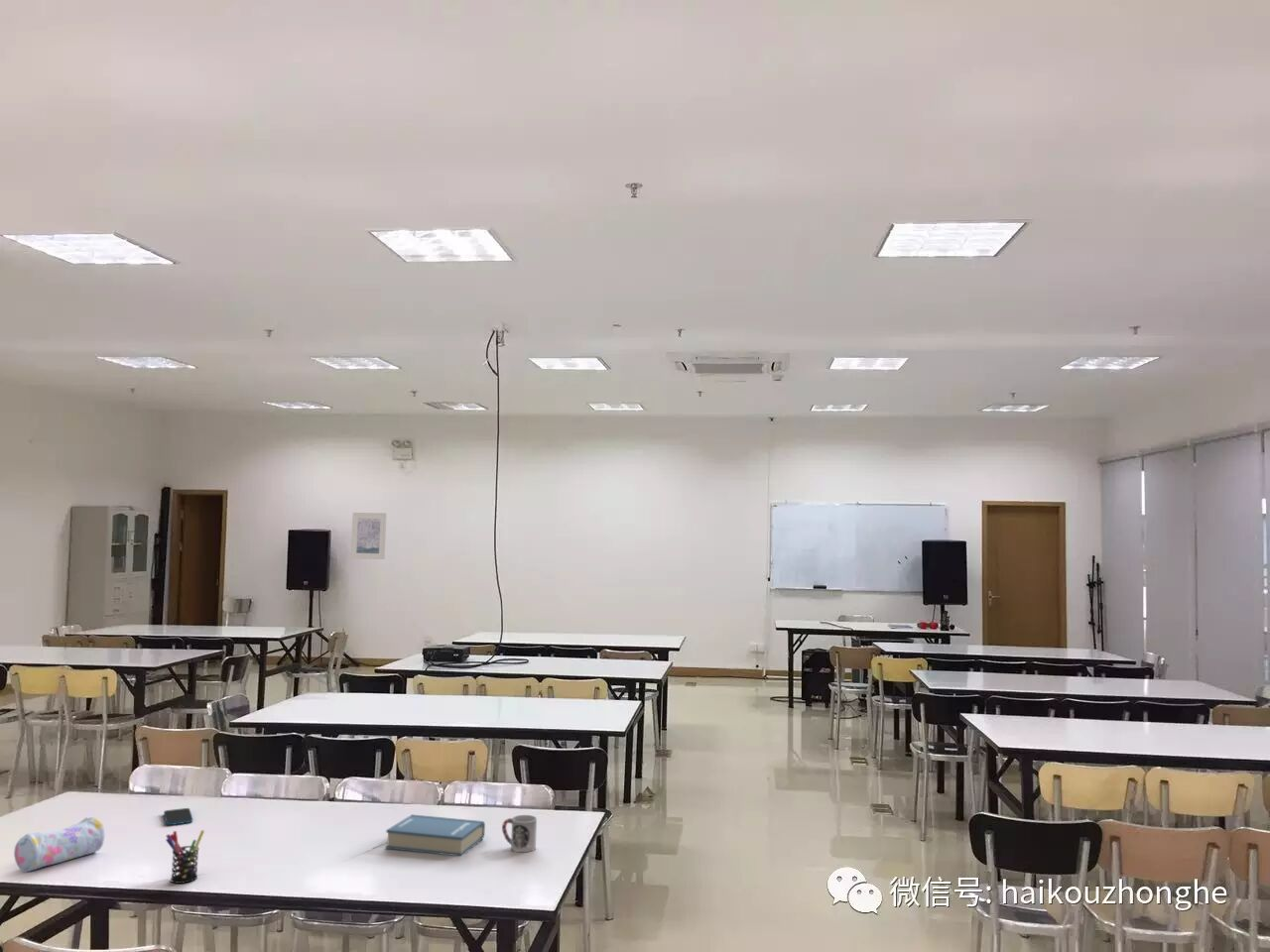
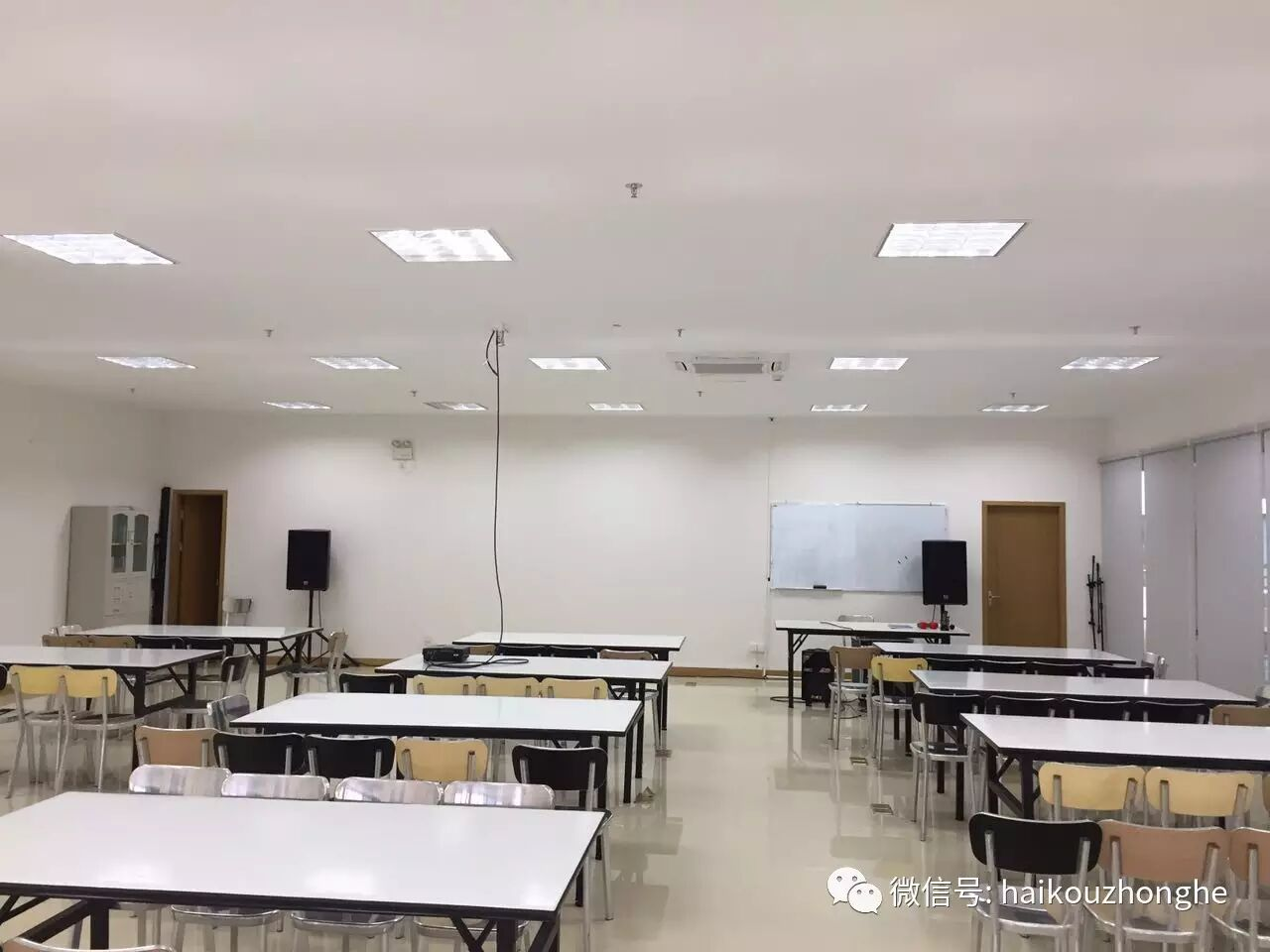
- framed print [350,512,388,560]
- cup [501,814,538,853]
- book [385,813,486,857]
- pen holder [165,829,205,885]
- smartphone [163,807,193,826]
- pencil case [13,816,105,874]
